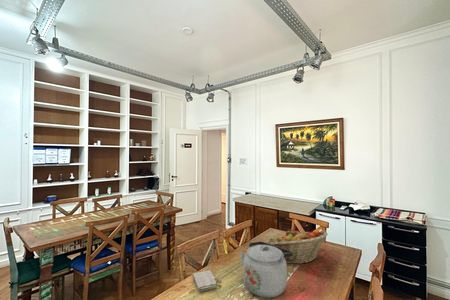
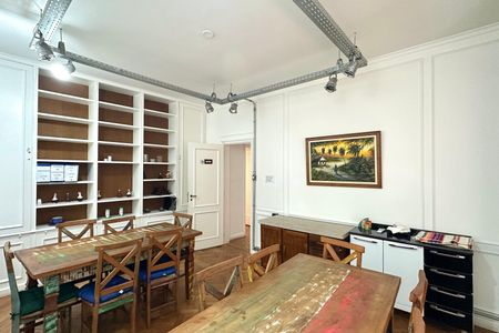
- fruit basket [265,229,329,265]
- washcloth [192,269,218,293]
- kettle [239,240,293,299]
